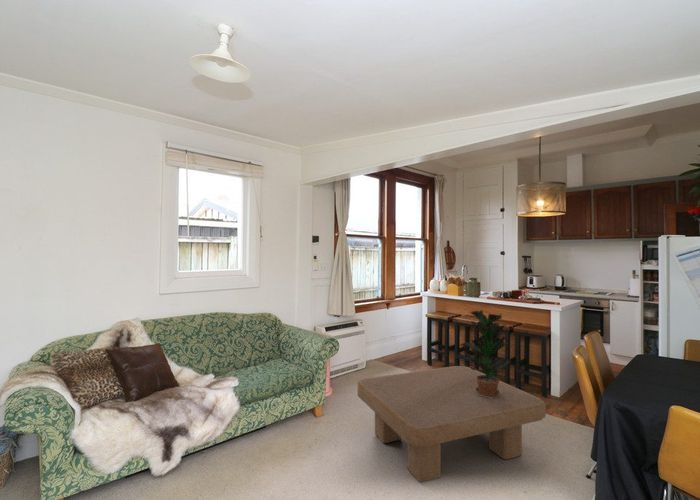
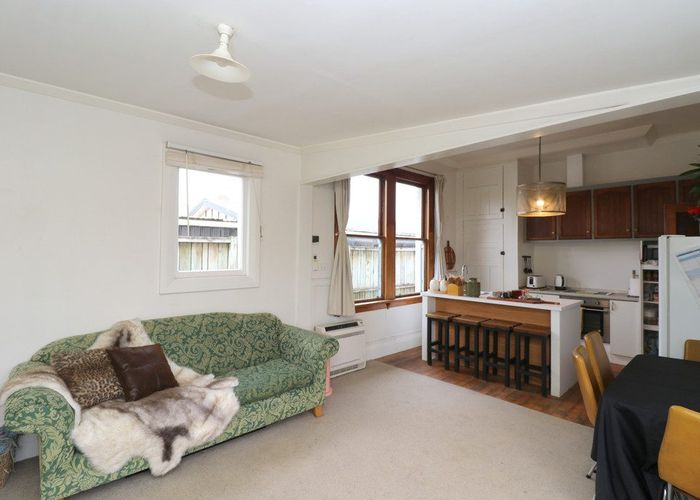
- coffee table [357,365,547,483]
- potted plant [459,309,514,398]
